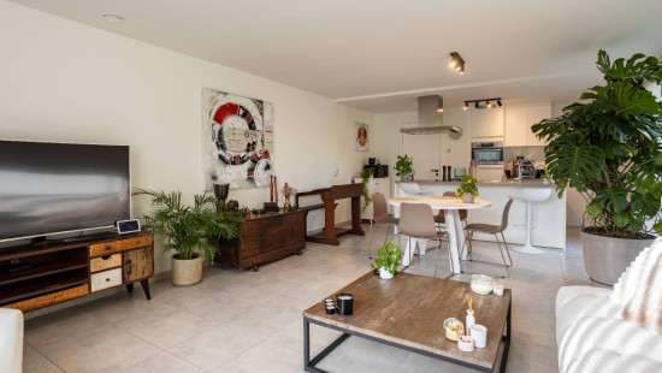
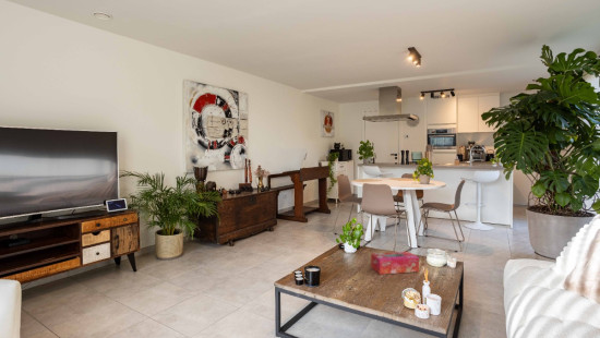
+ tissue box [370,251,420,276]
